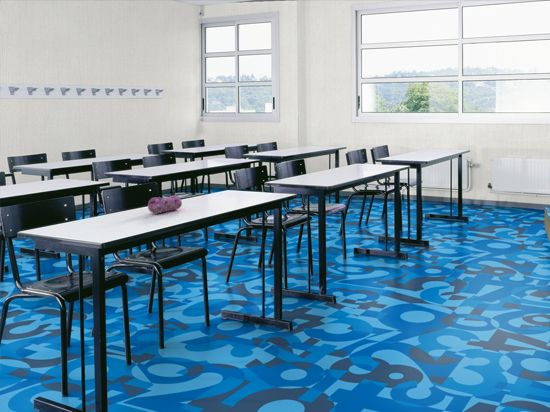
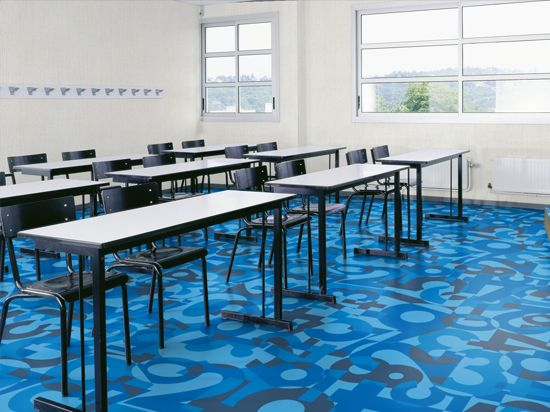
- pencil case [147,194,183,215]
